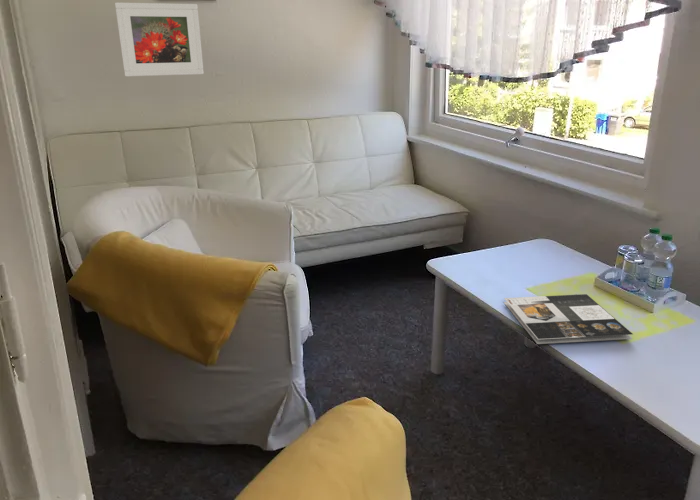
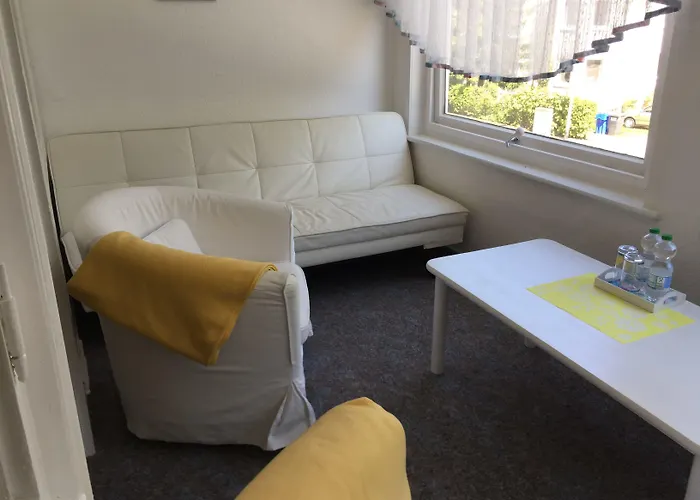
- magazine [503,293,633,345]
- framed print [114,2,205,77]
